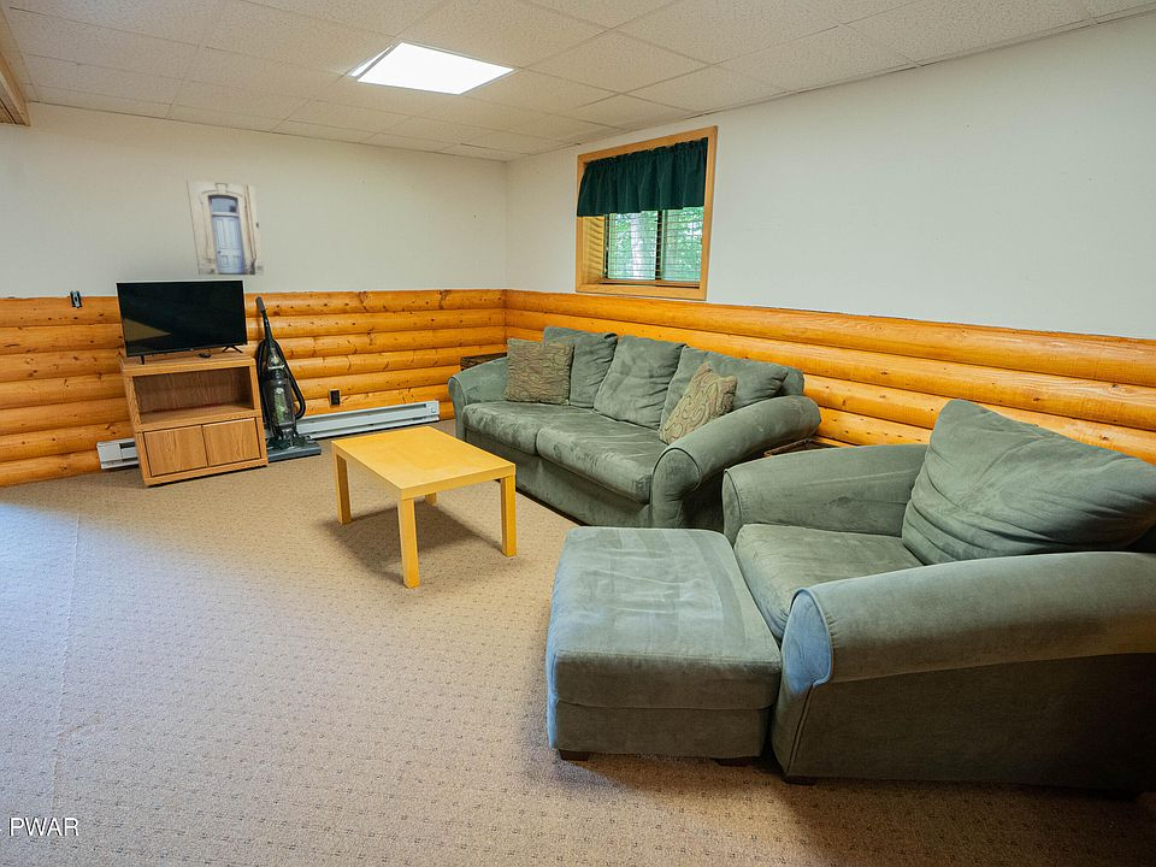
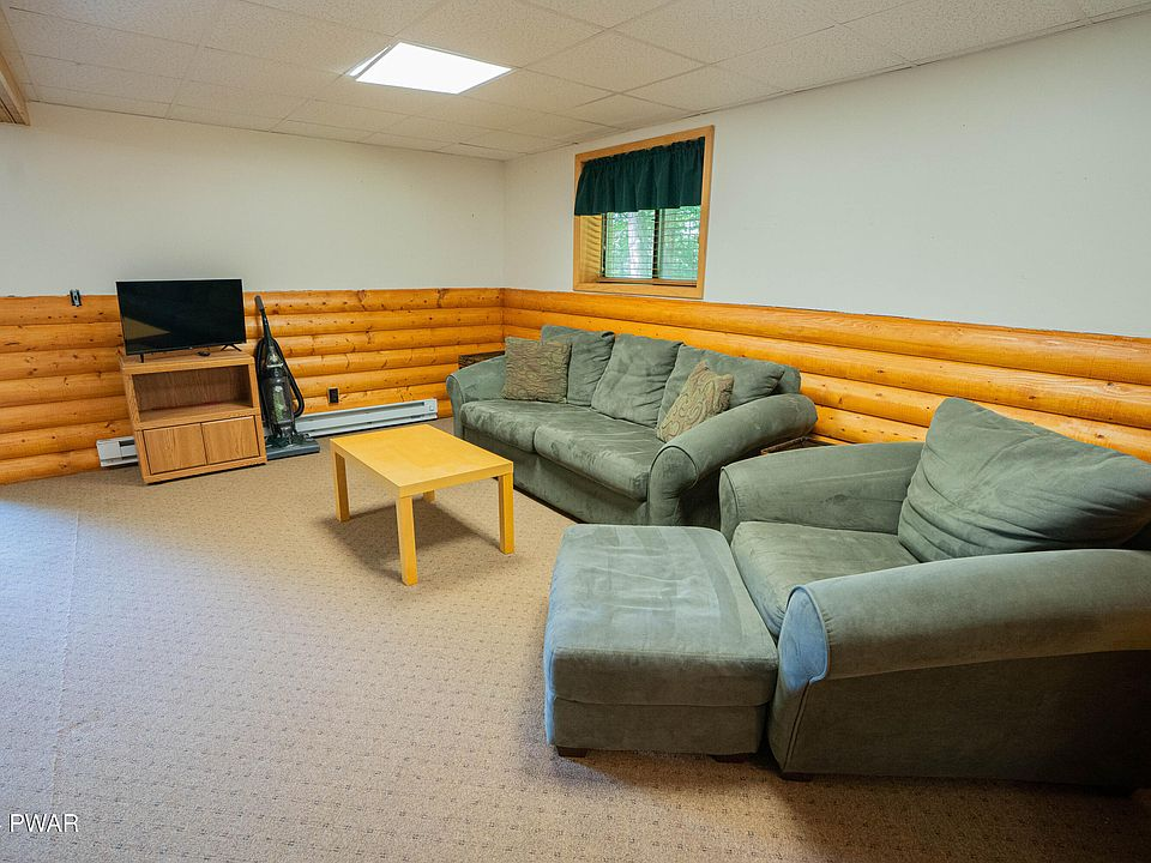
- wall art [185,179,265,277]
